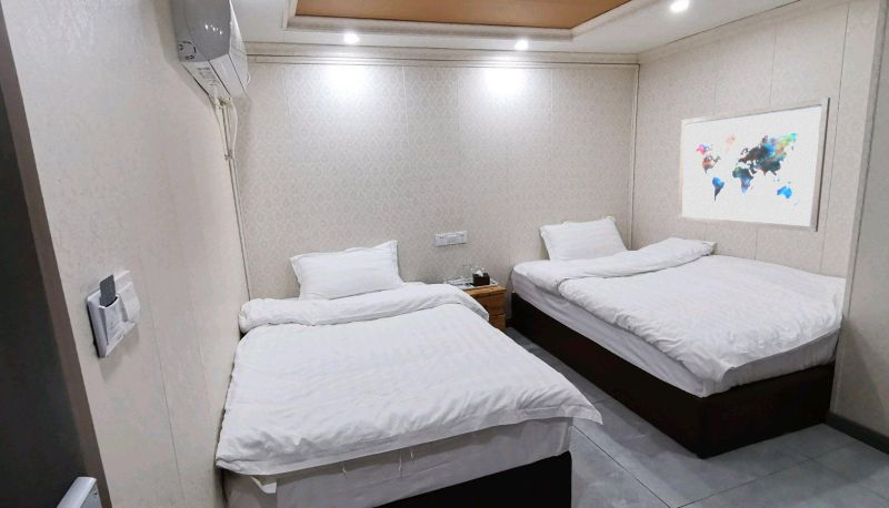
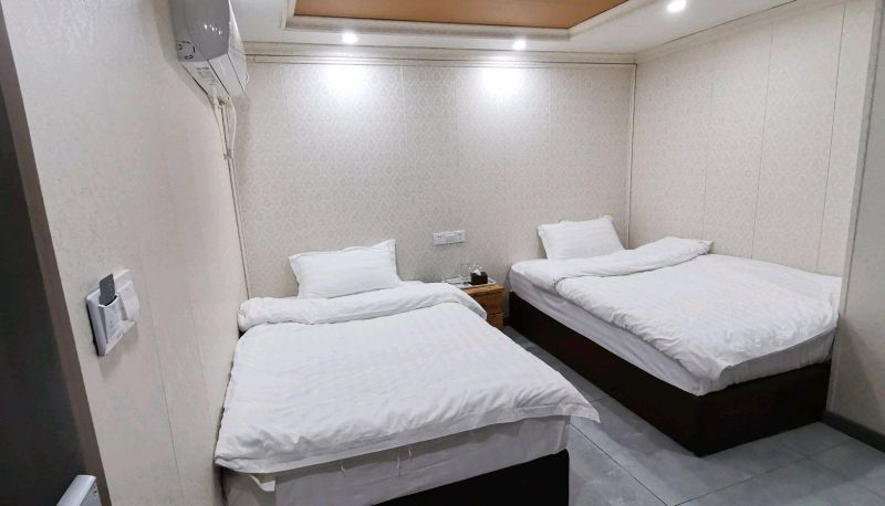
- wall art [677,96,831,233]
